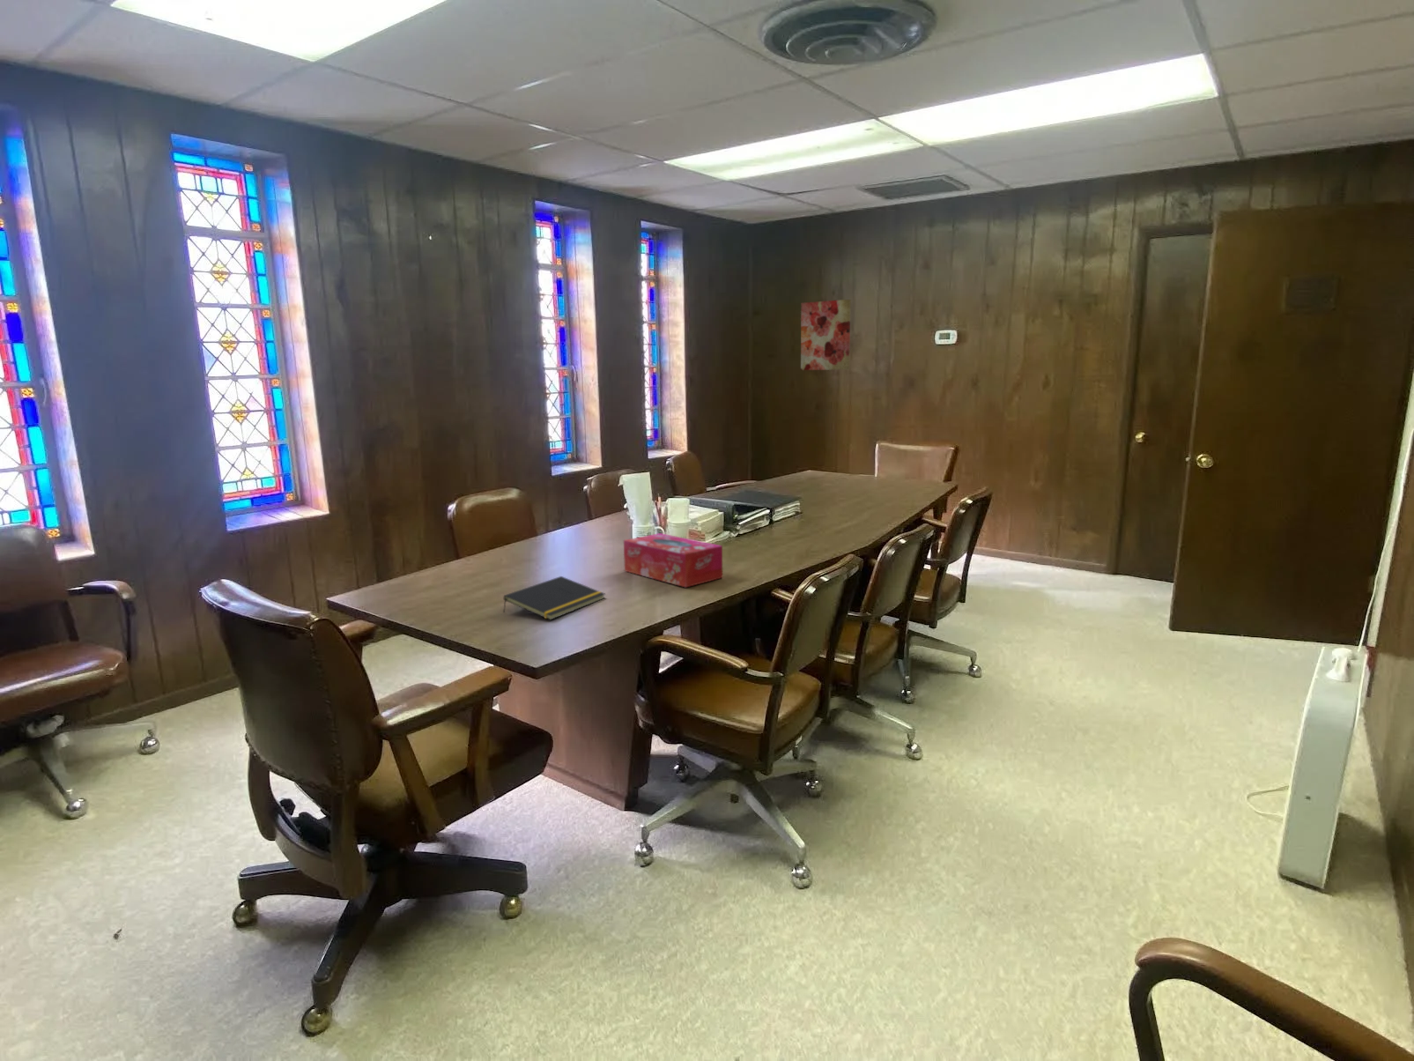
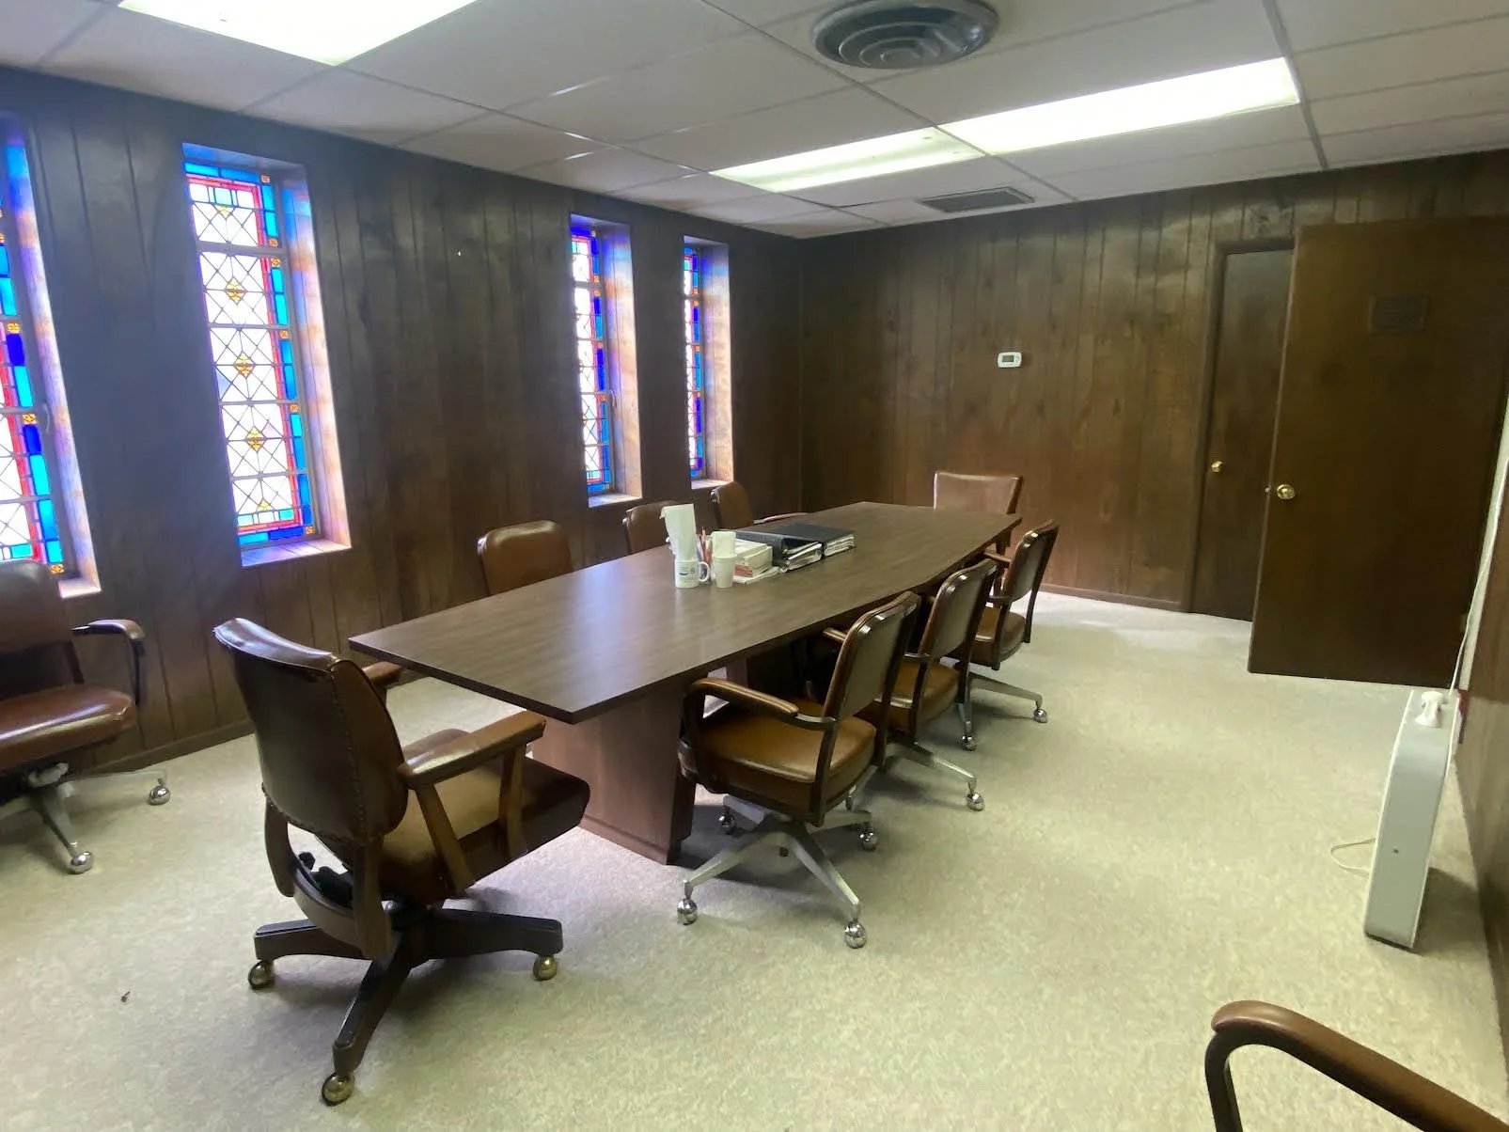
- wall art [800,299,852,371]
- notepad [503,575,606,621]
- tissue box [623,533,723,588]
